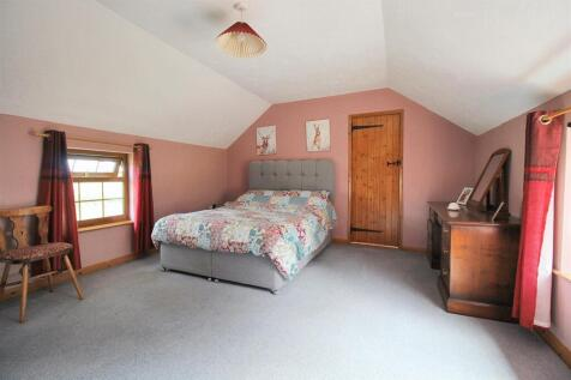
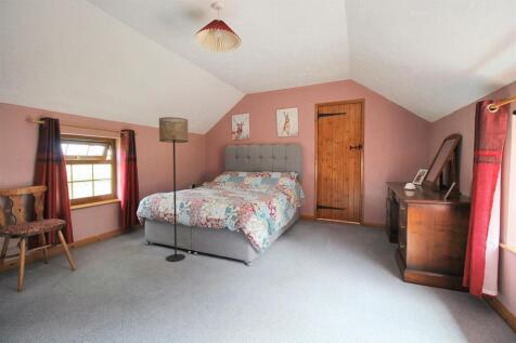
+ floor lamp [158,116,190,263]
